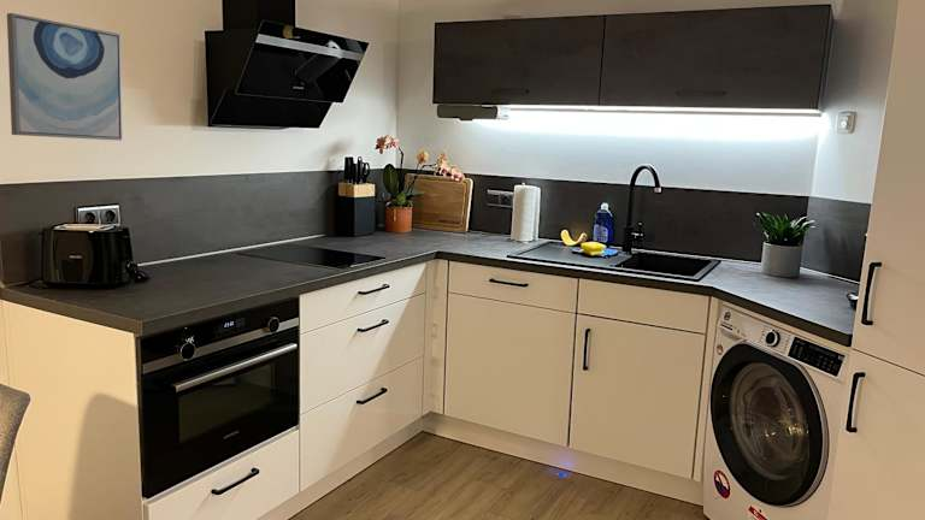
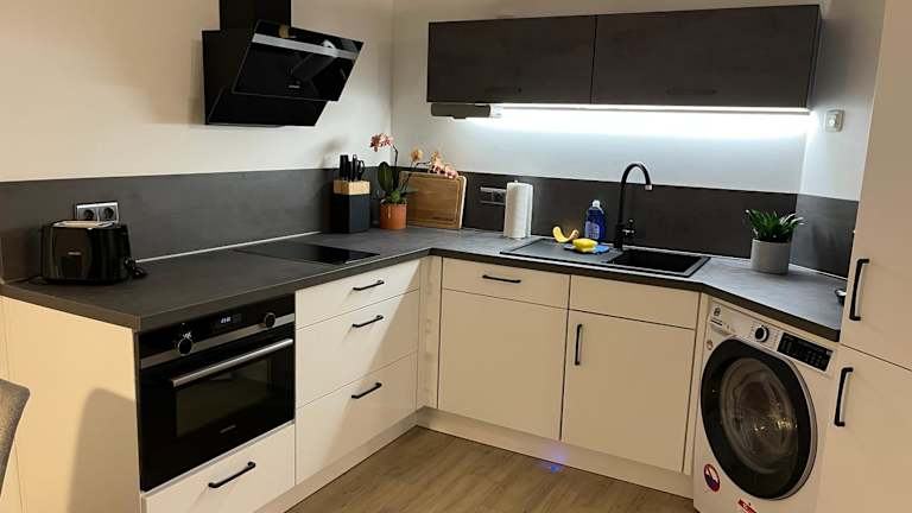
- wall art [6,12,123,142]
